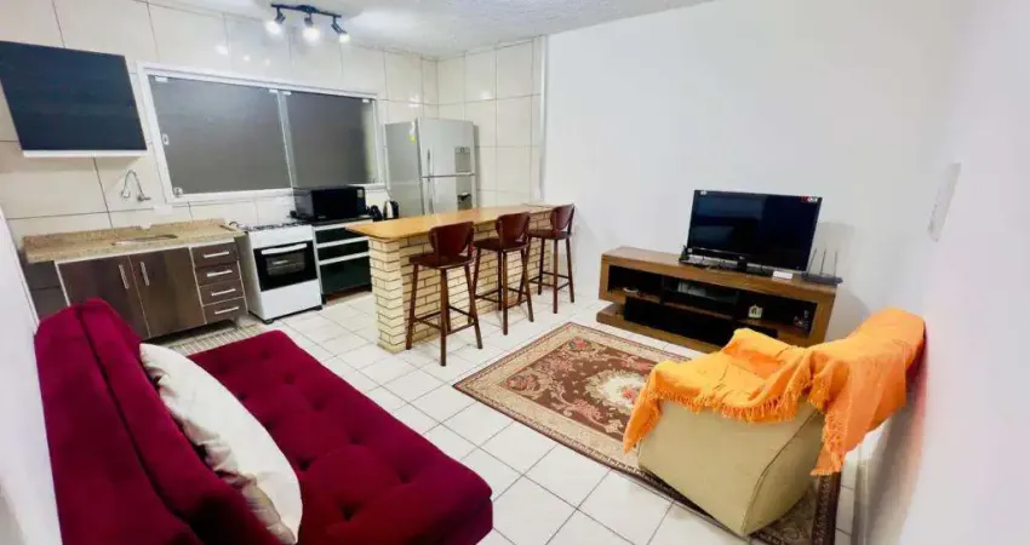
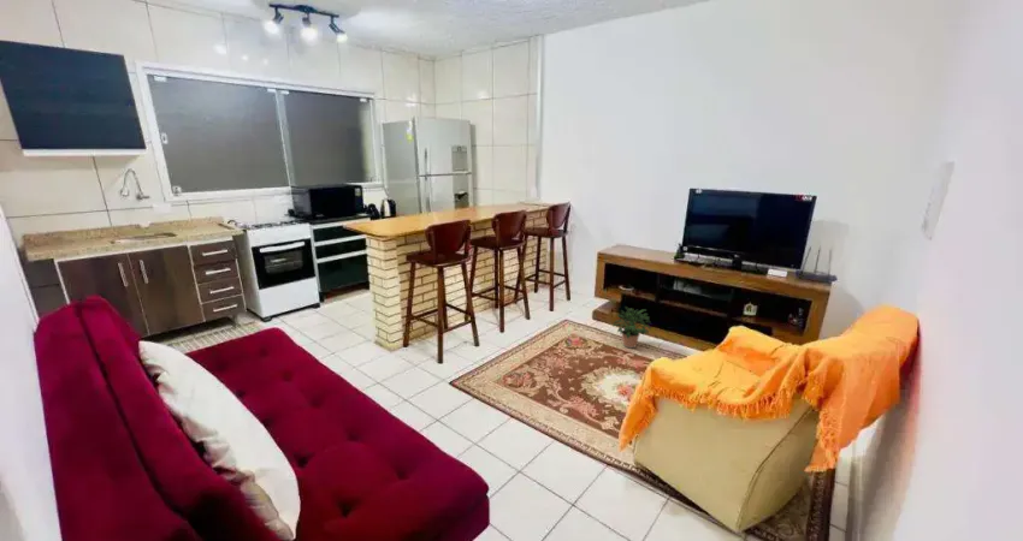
+ potted plant [611,305,652,349]
